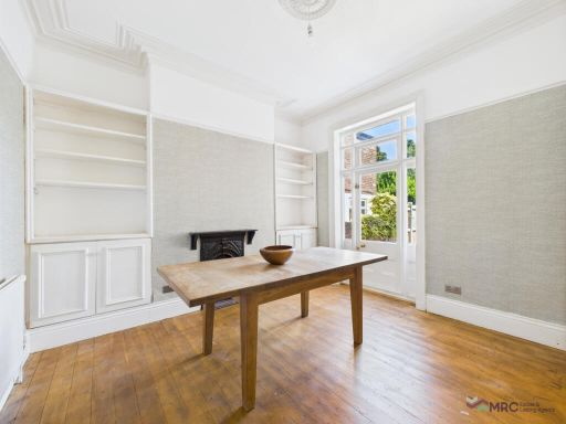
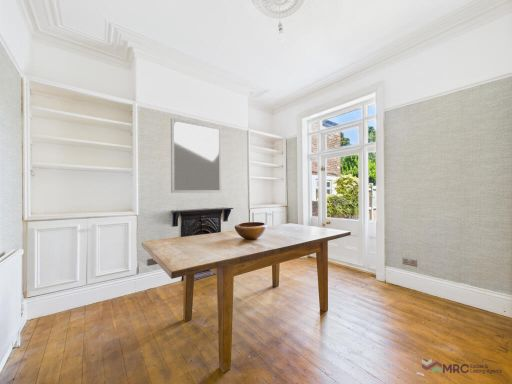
+ home mirror [170,117,222,194]
